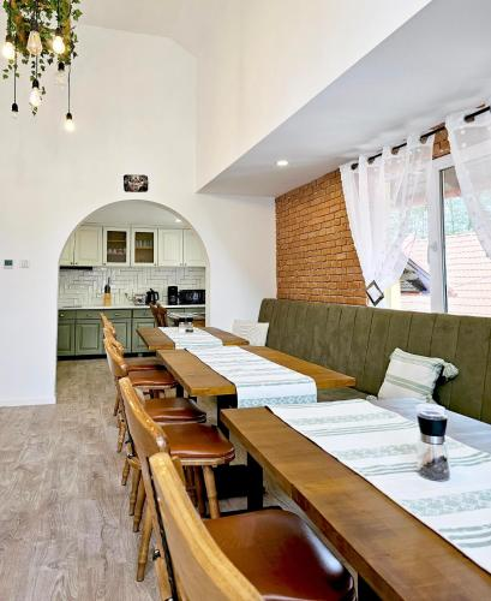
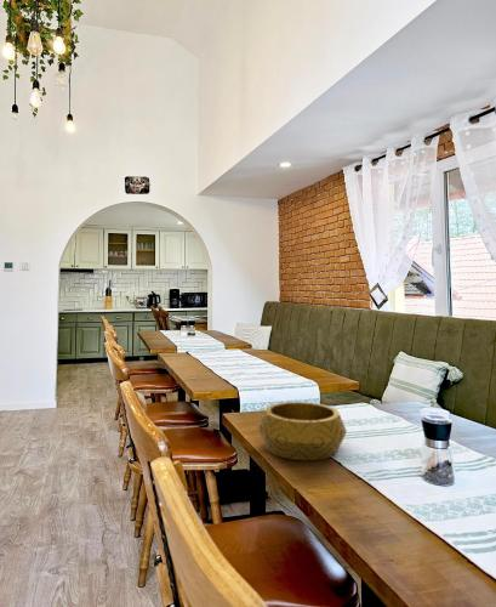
+ decorative bowl [257,401,348,461]
